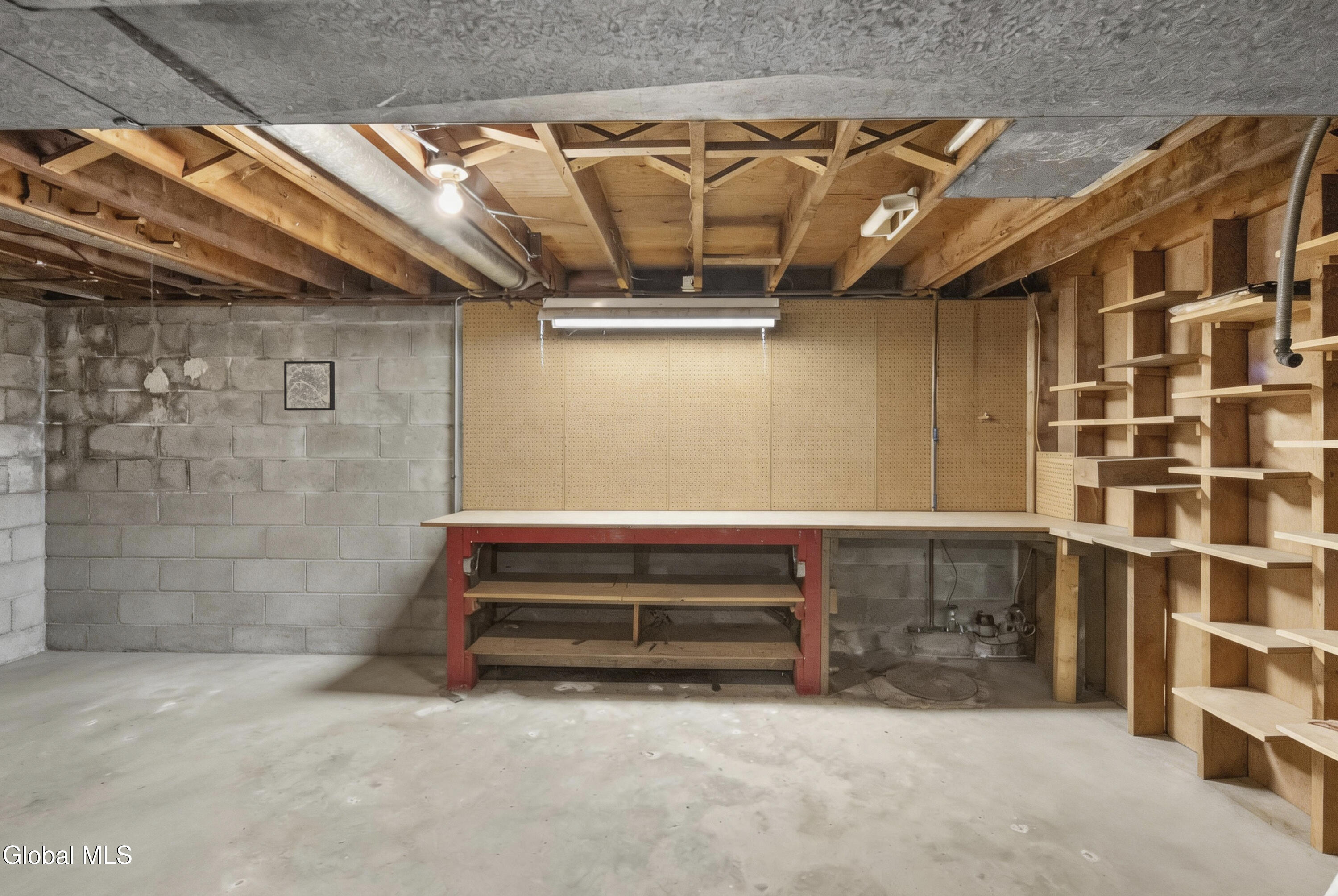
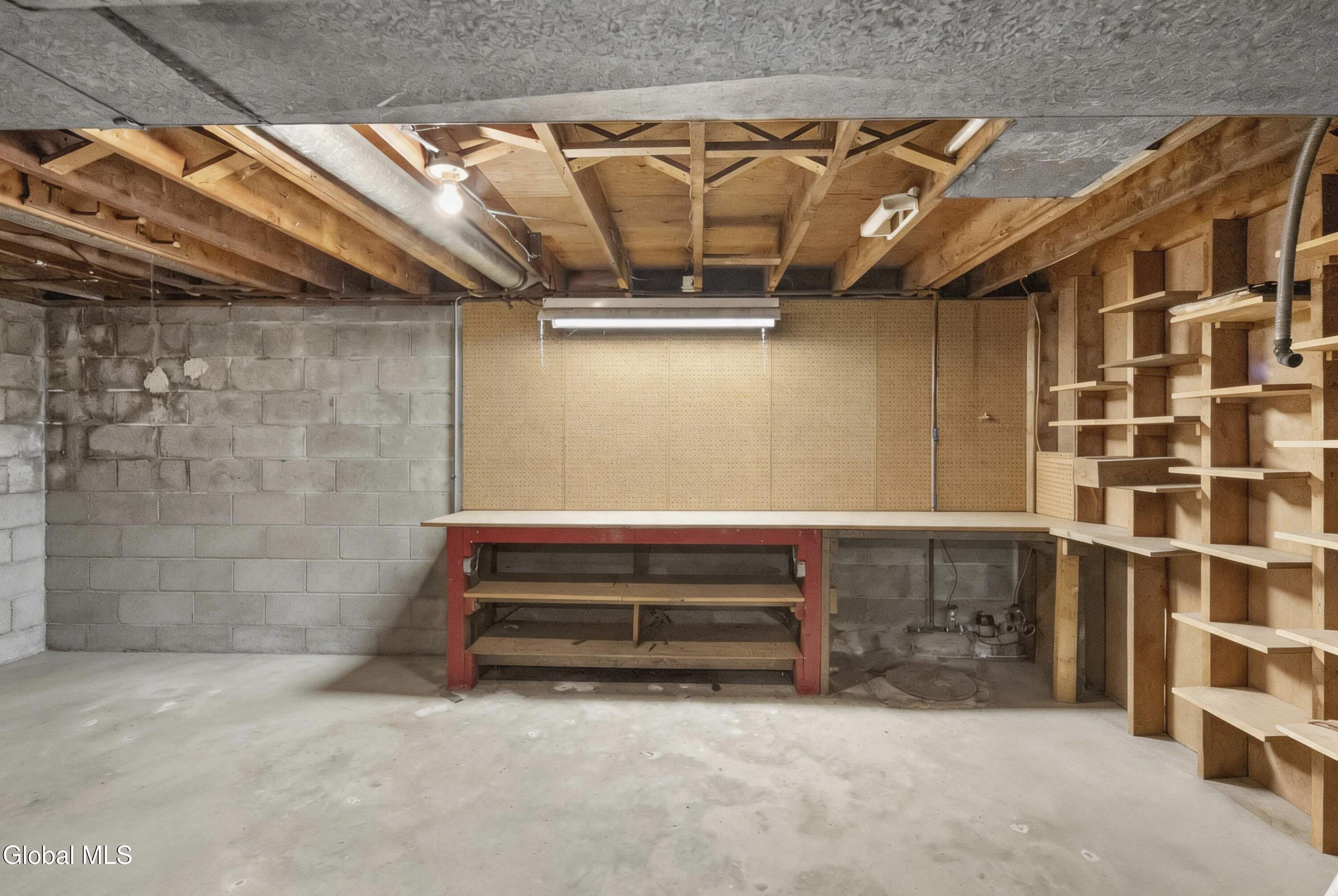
- wall art [284,361,336,411]
